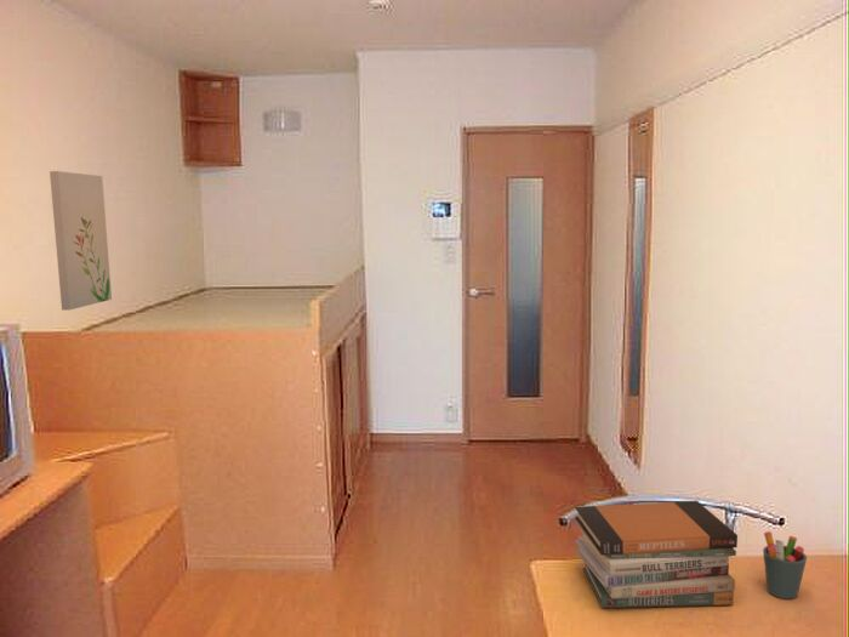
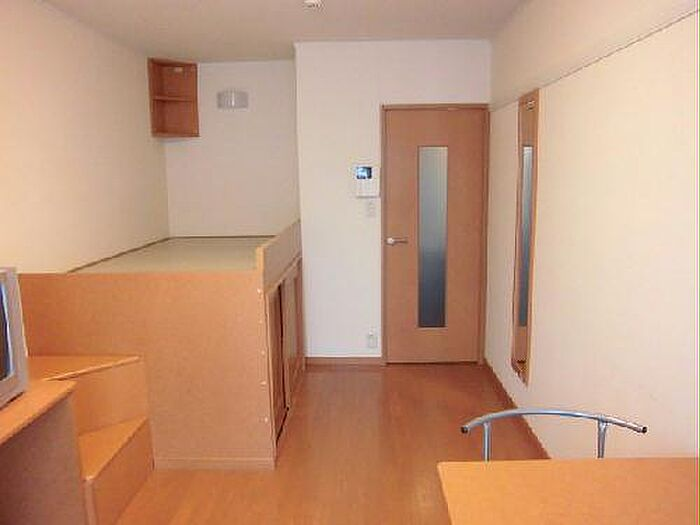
- pen holder [762,530,808,599]
- book stack [574,500,739,609]
- wall art [49,170,113,312]
